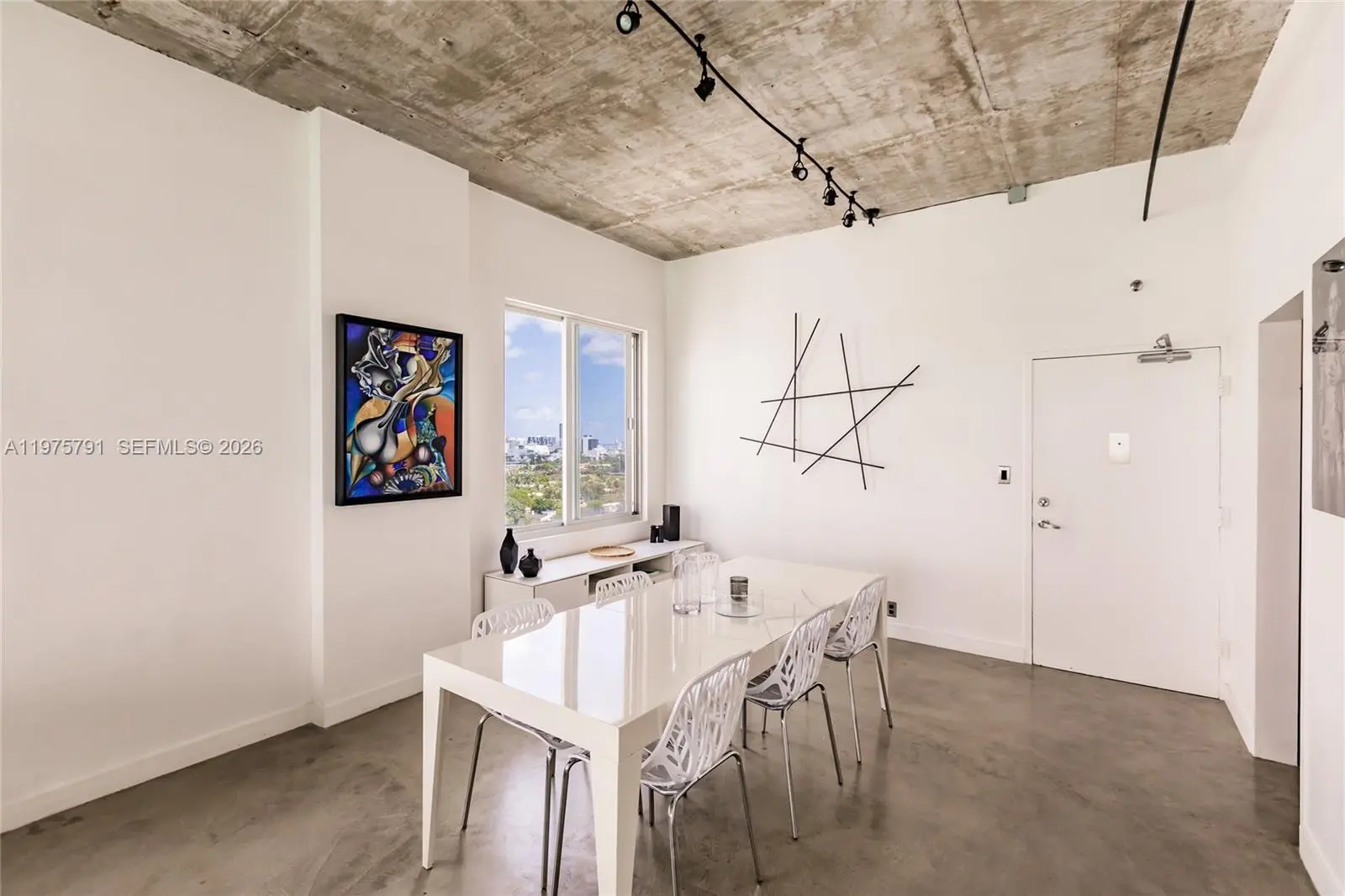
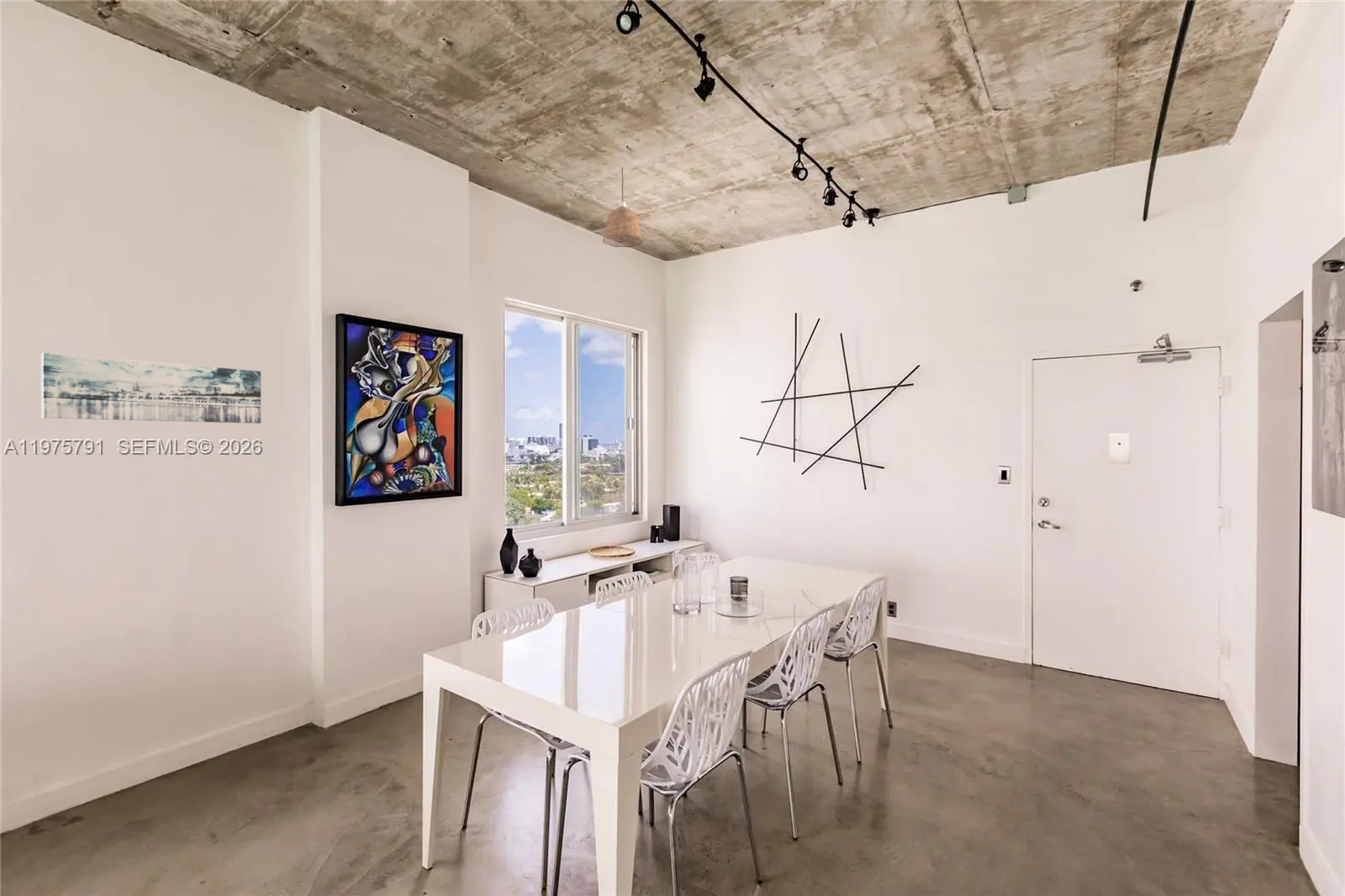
+ wall art [40,352,262,424]
+ pendant lamp [602,166,643,248]
